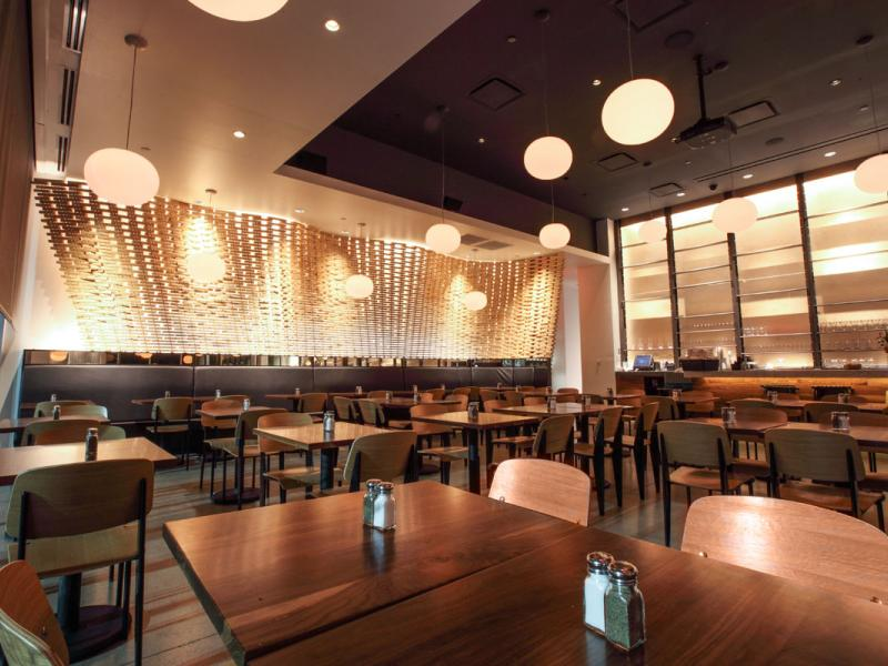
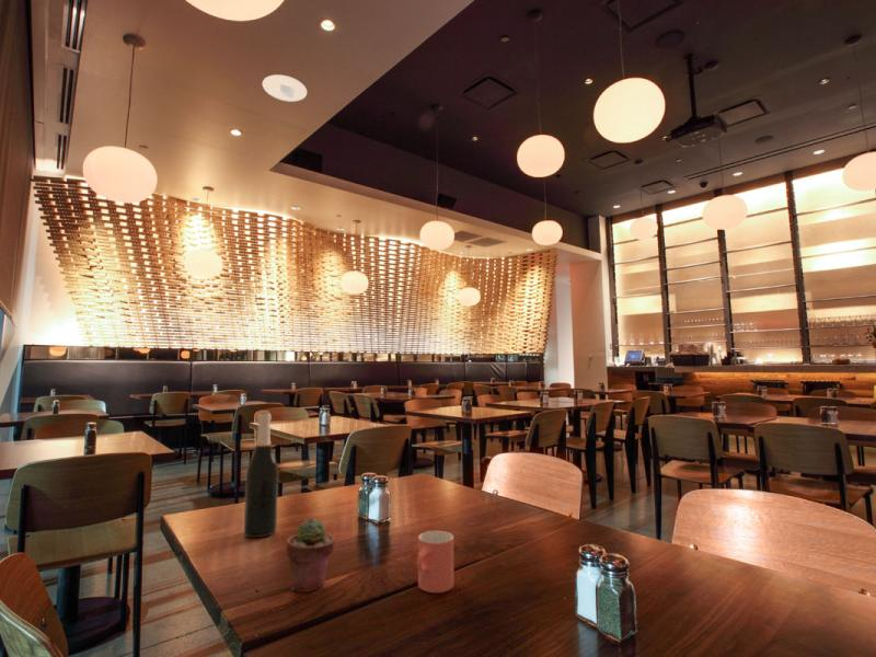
+ wine bottle [243,411,279,539]
+ cup [416,530,454,593]
+ recessed light [262,73,308,103]
+ potted succulent [285,517,336,593]
